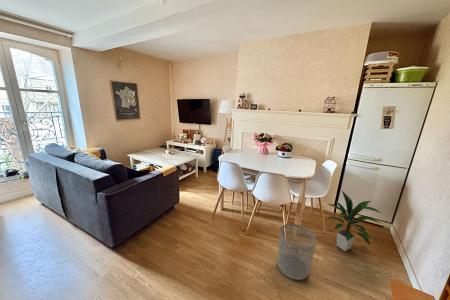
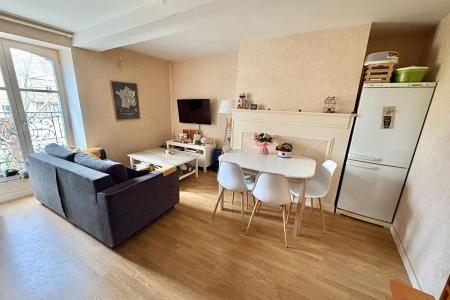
- indoor plant [325,190,382,252]
- waste bin [277,223,318,281]
